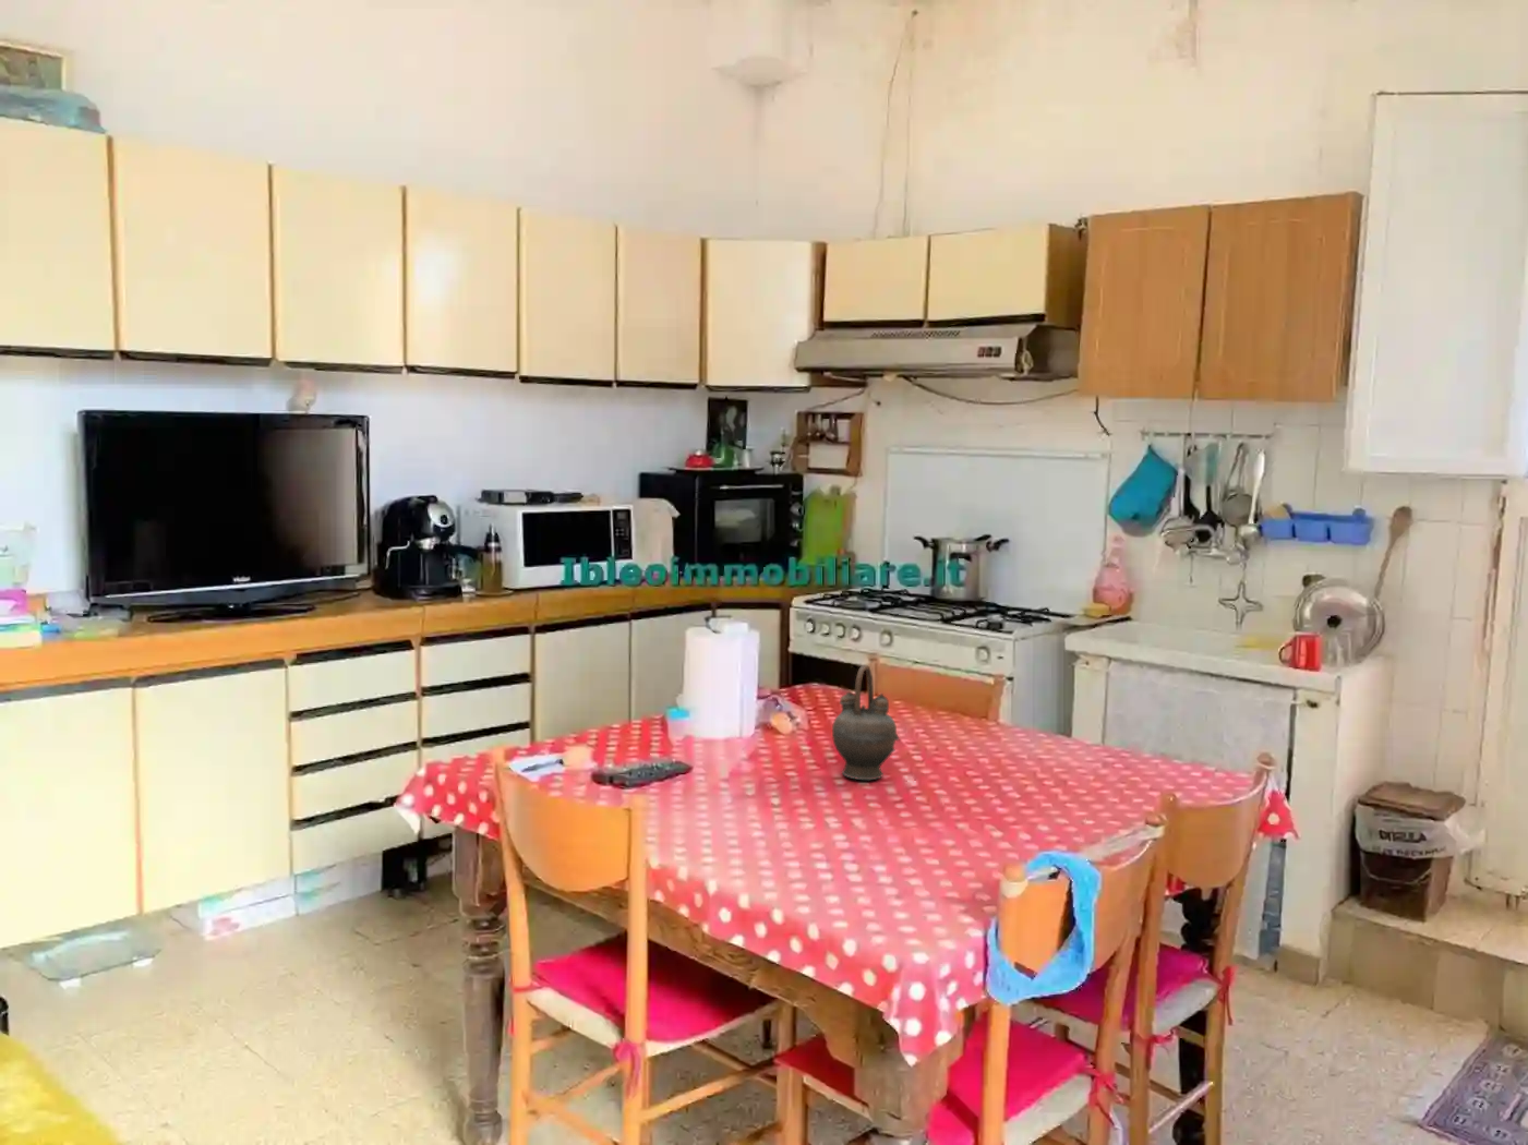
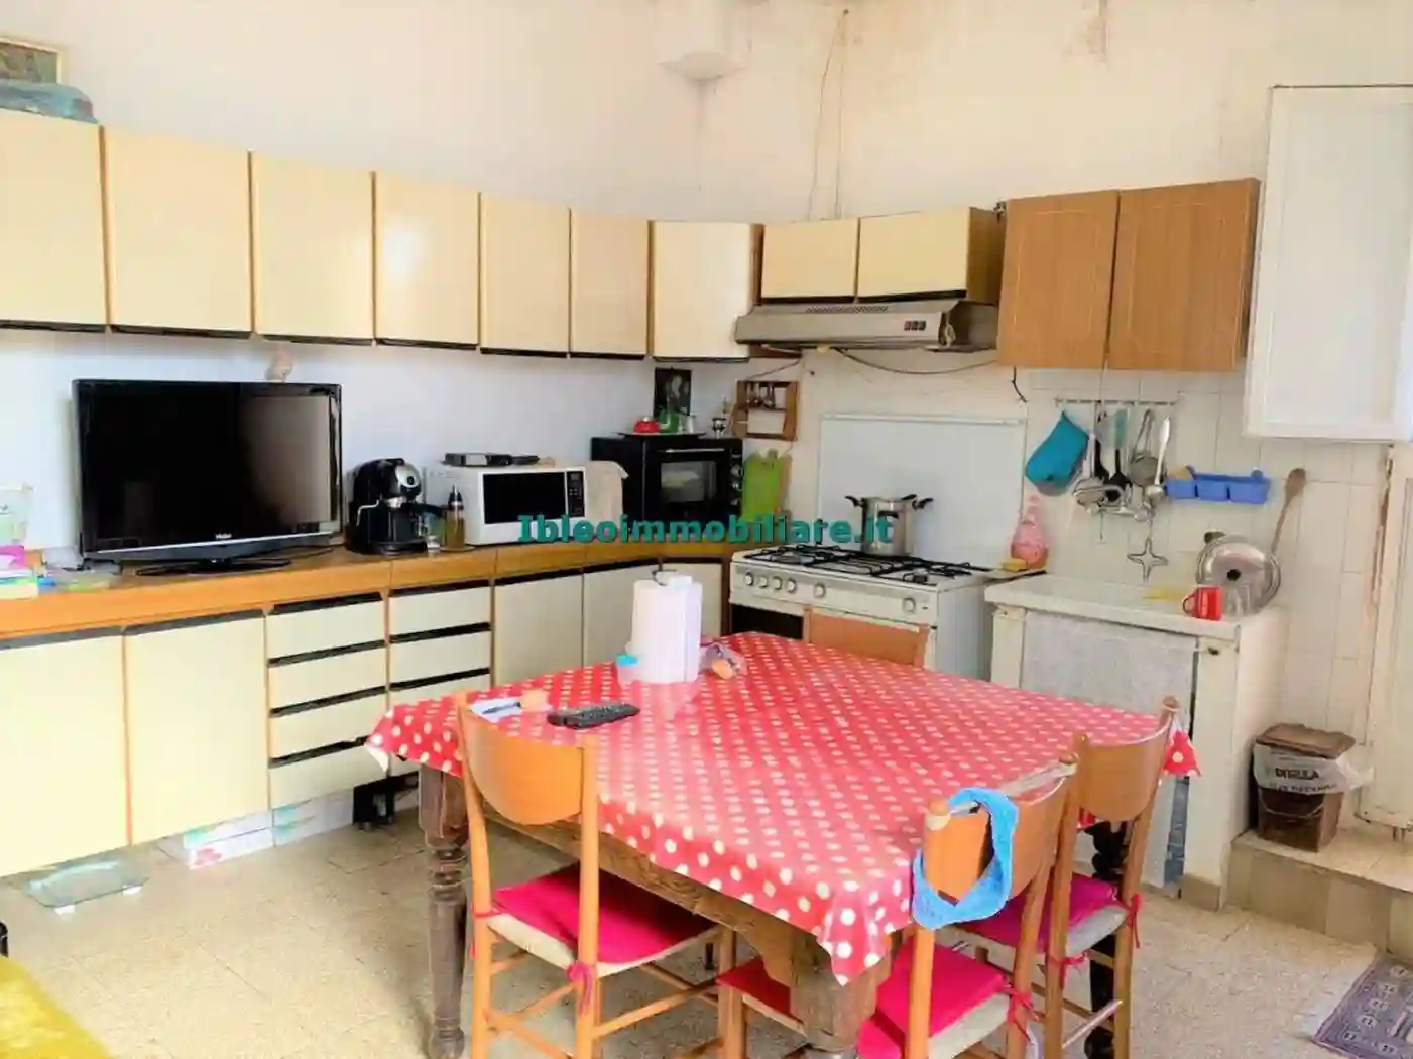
- teapot [831,664,901,781]
